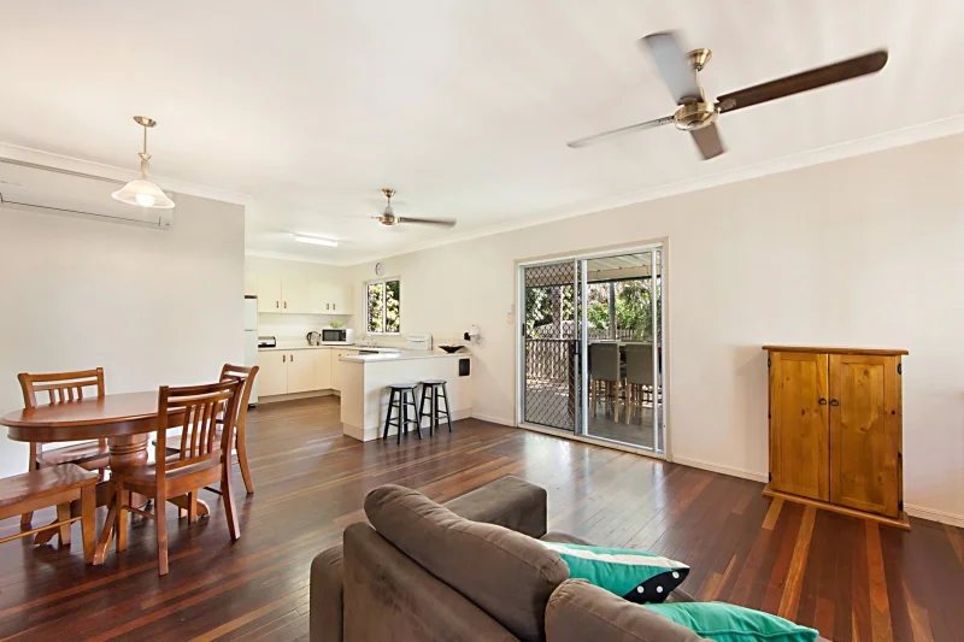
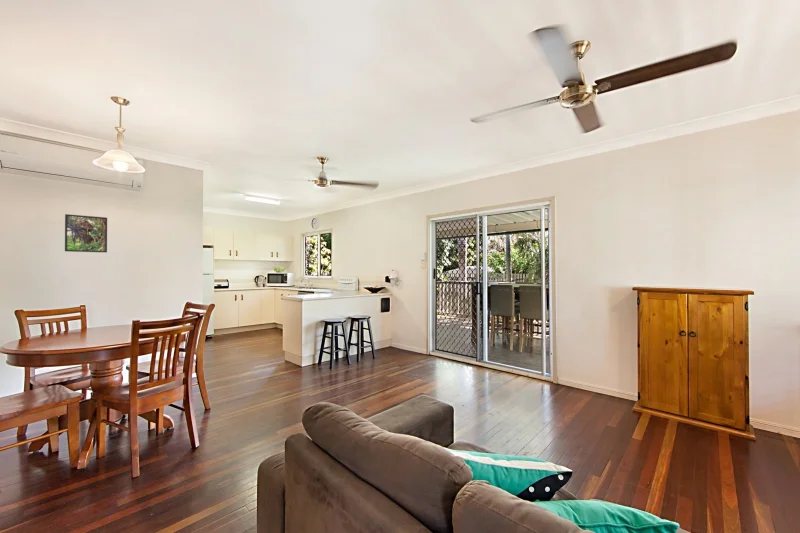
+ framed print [64,213,108,253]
